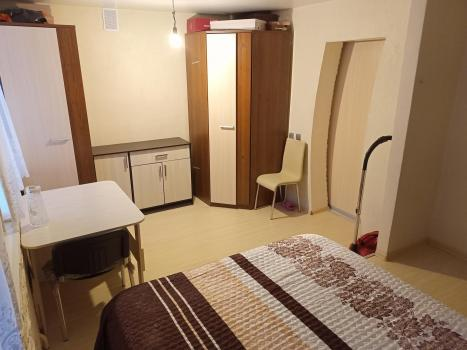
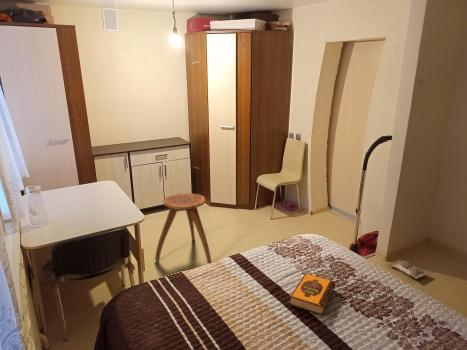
+ stool [154,192,212,264]
+ bag [388,259,429,280]
+ hardback book [289,272,337,315]
